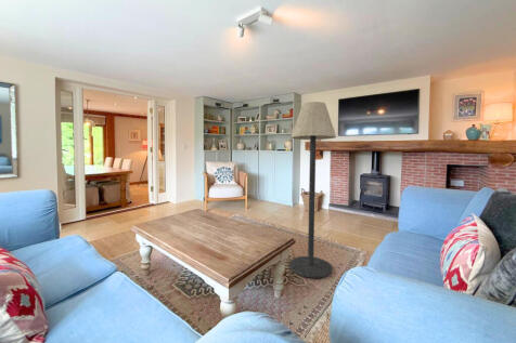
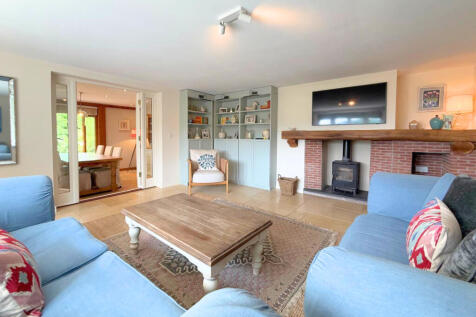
- floor lamp [288,101,337,279]
